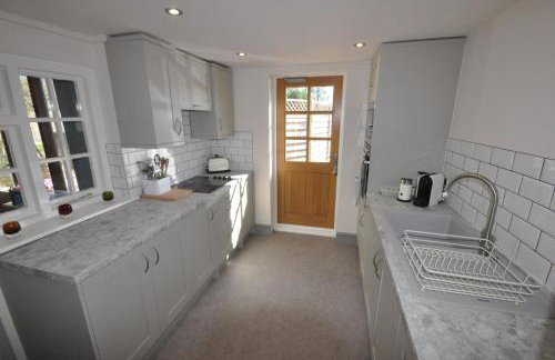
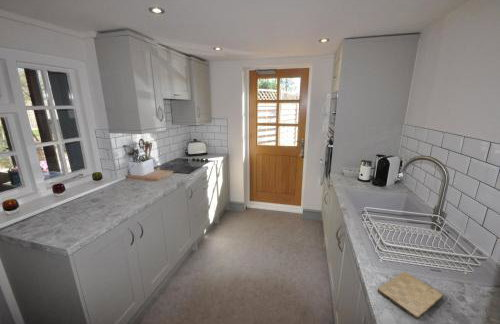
+ cutting board [376,271,444,320]
